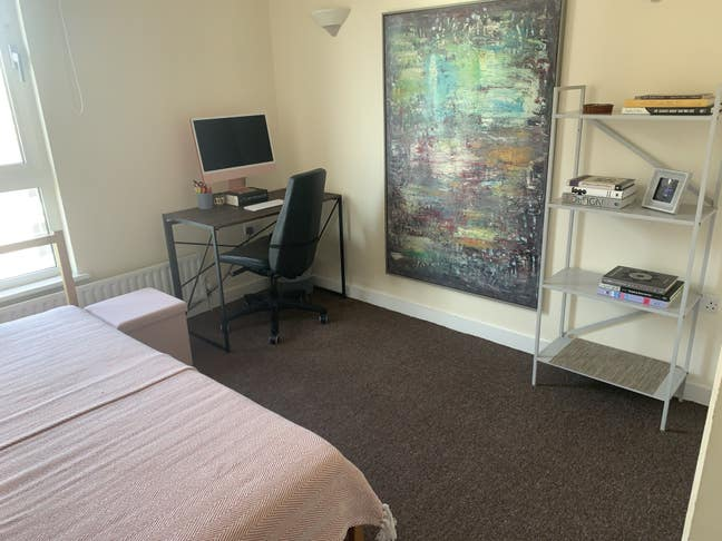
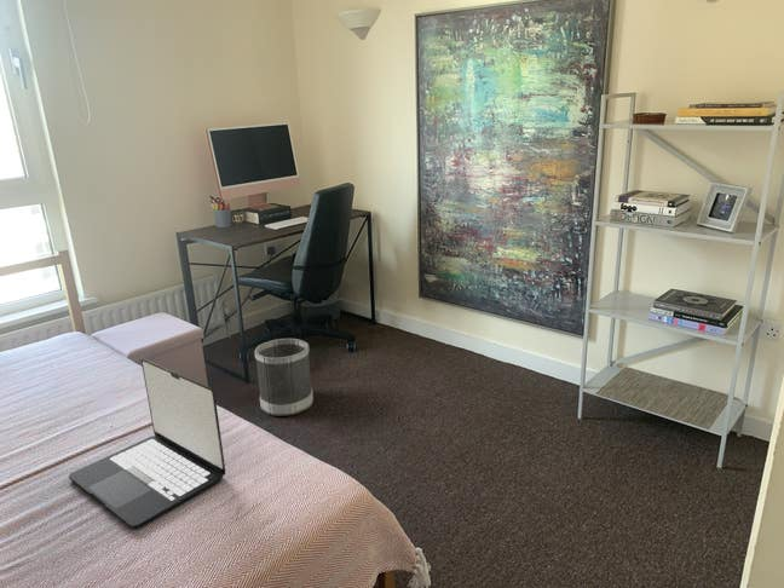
+ wastebasket [253,338,315,417]
+ laptop [68,358,226,529]
